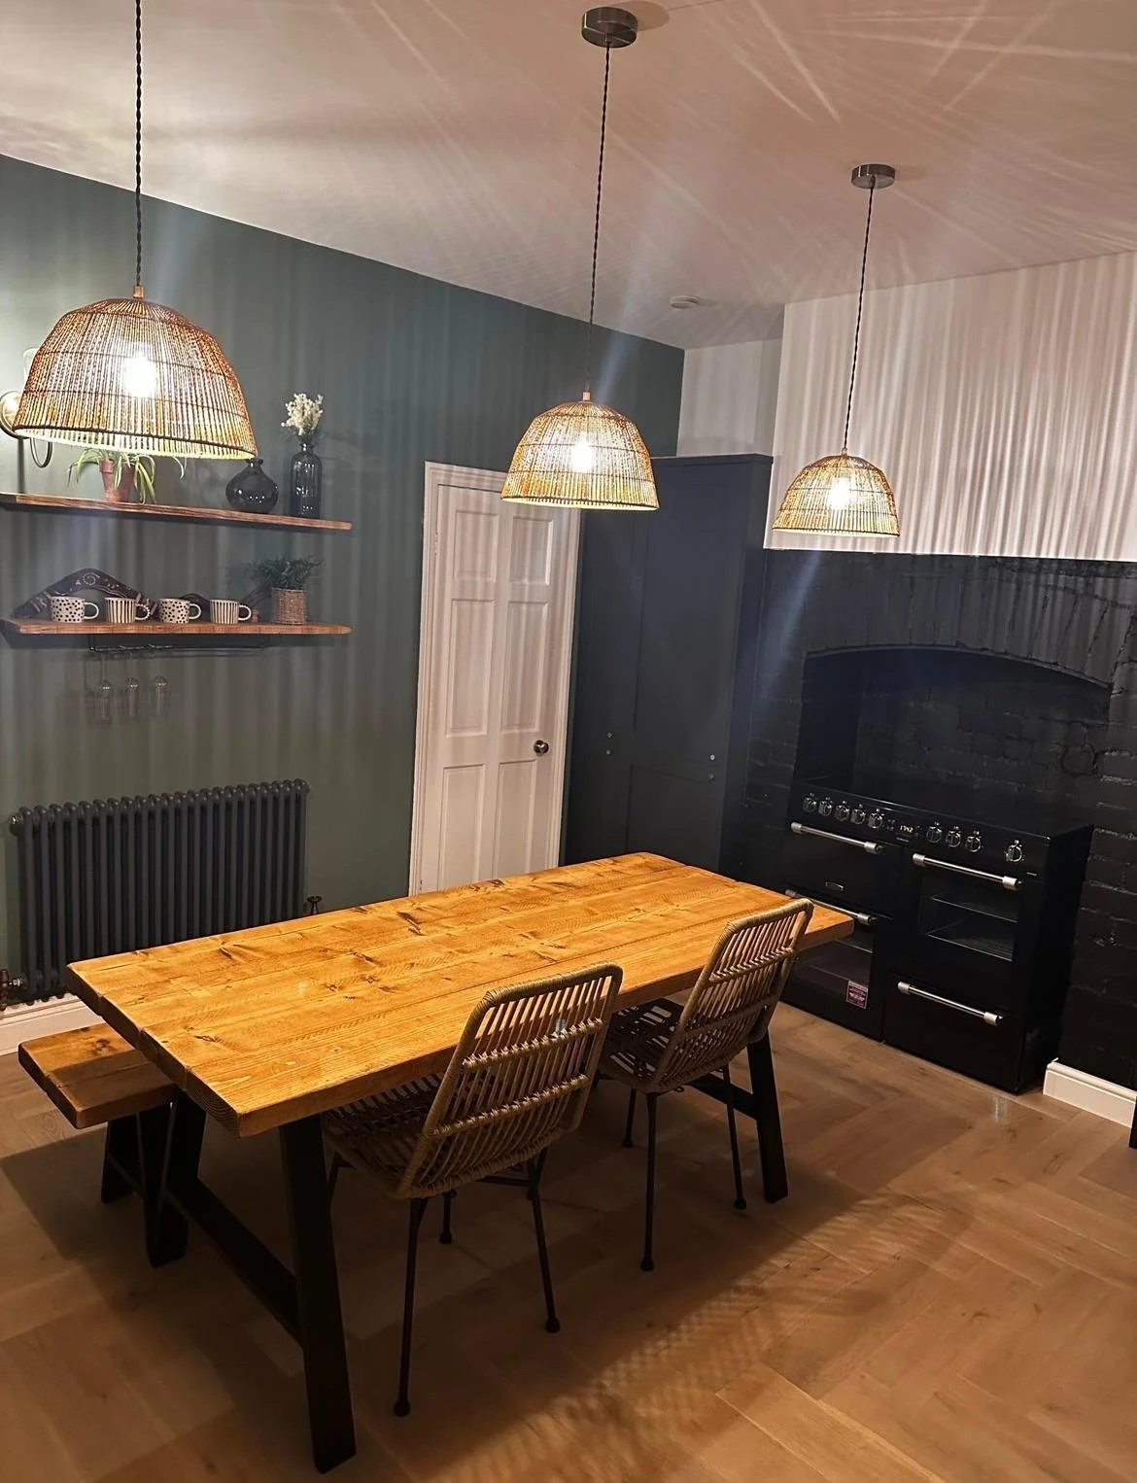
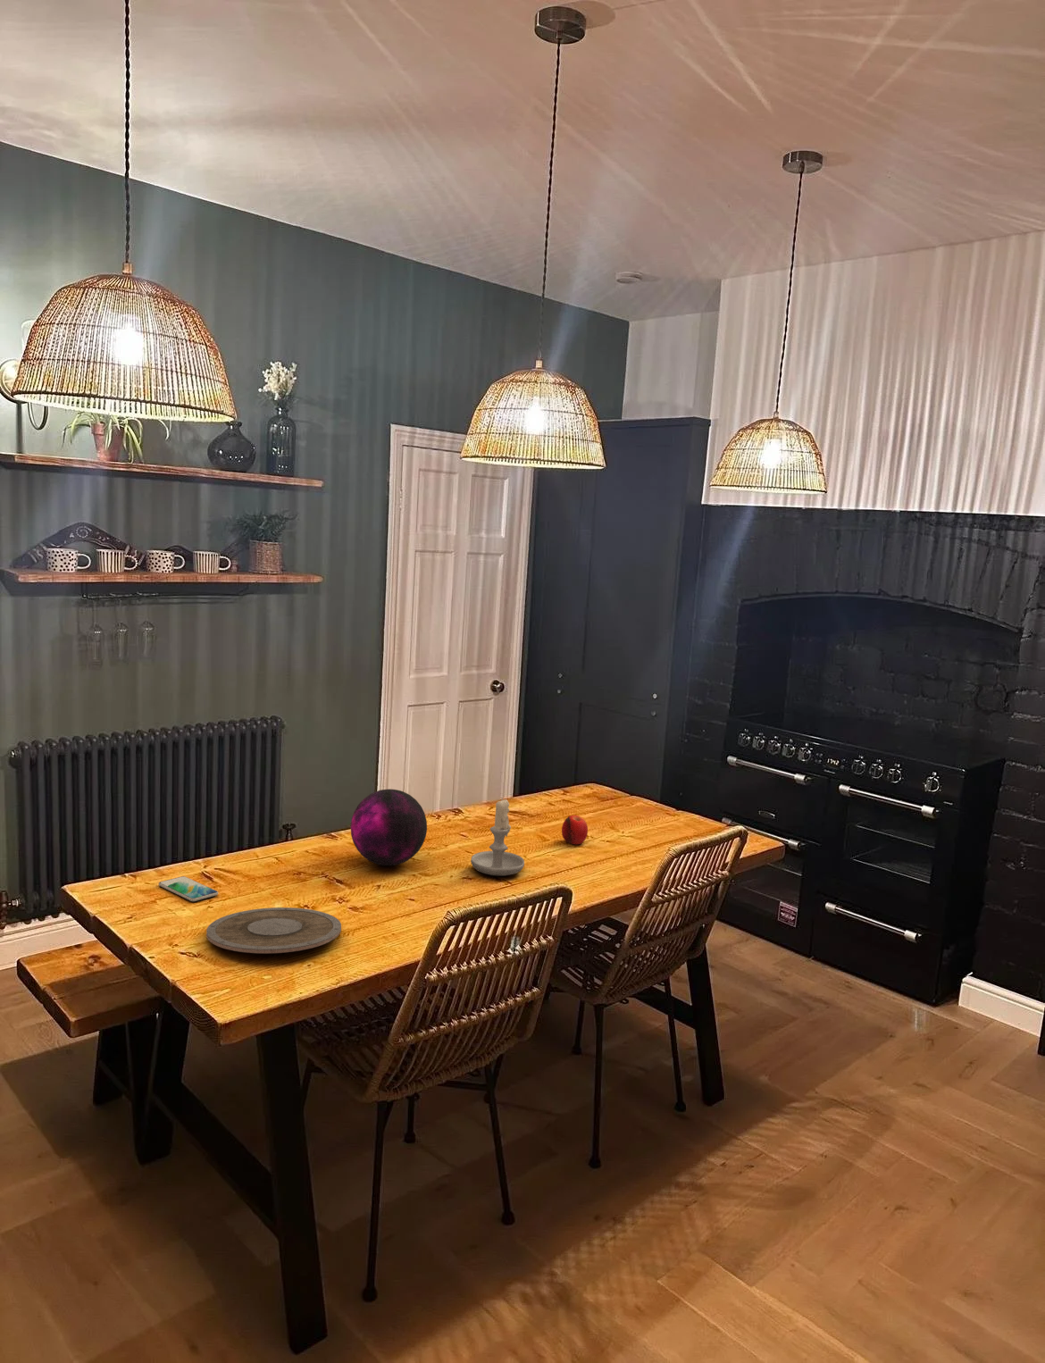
+ decorative orb [350,788,428,866]
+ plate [205,906,342,954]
+ fruit [561,814,588,845]
+ candle [470,797,525,877]
+ smartphone [158,876,218,902]
